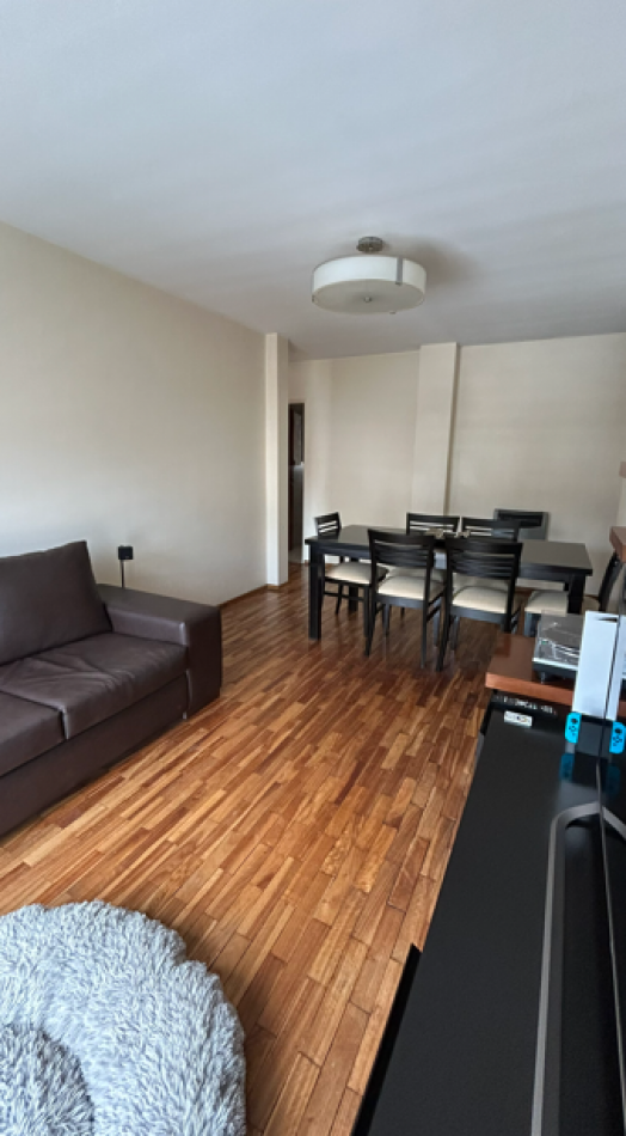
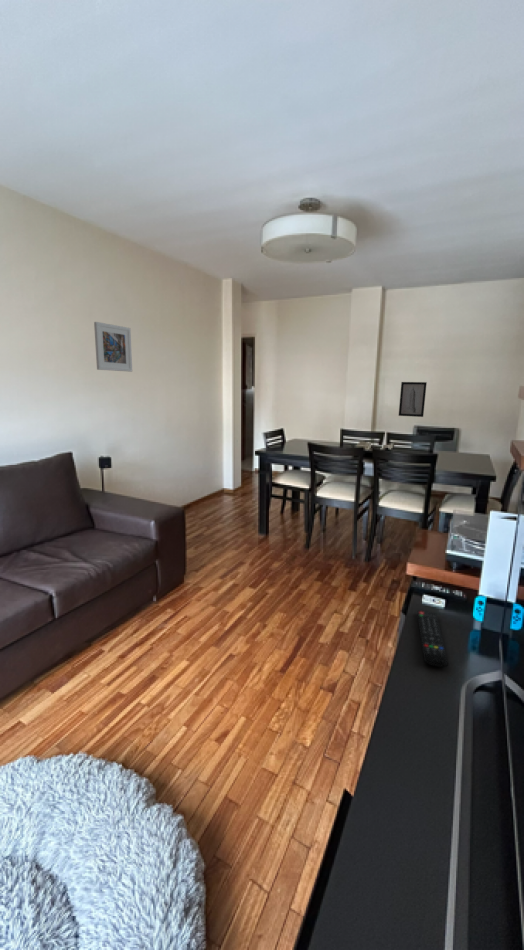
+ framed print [93,321,133,373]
+ remote control [416,609,449,668]
+ wall art [398,381,428,418]
